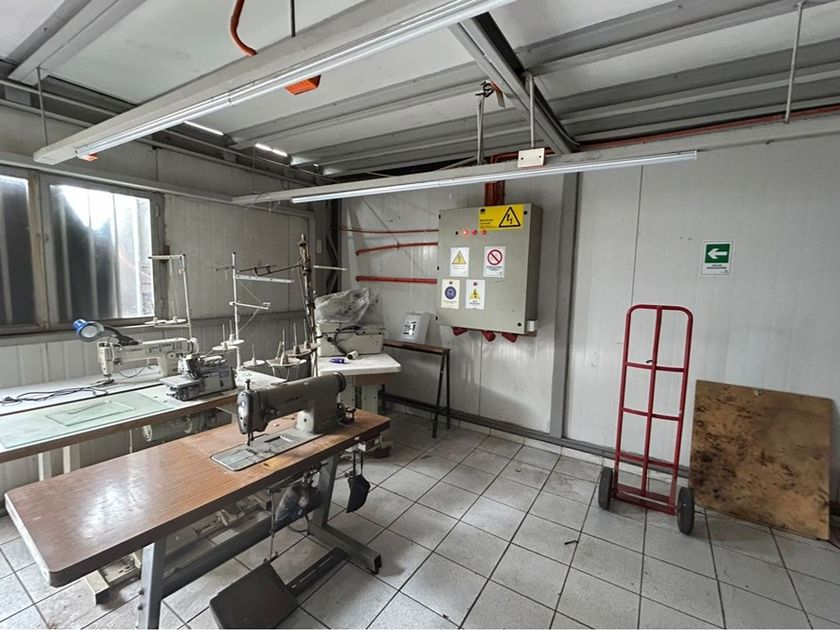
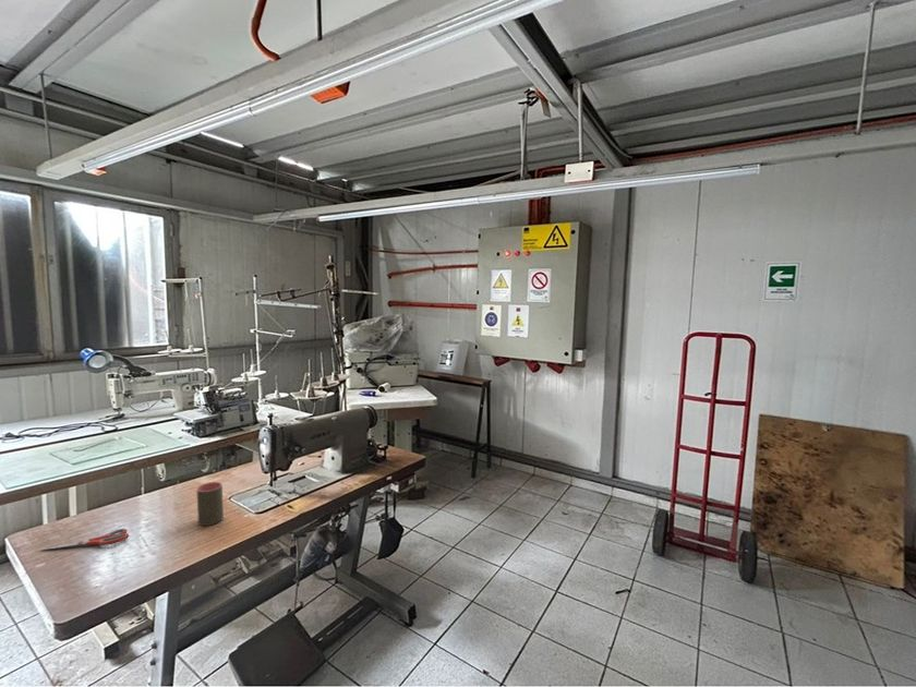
+ scissors [39,528,130,552]
+ cup [195,481,225,527]
